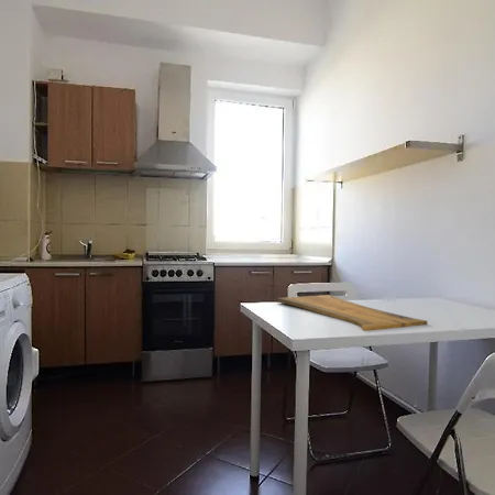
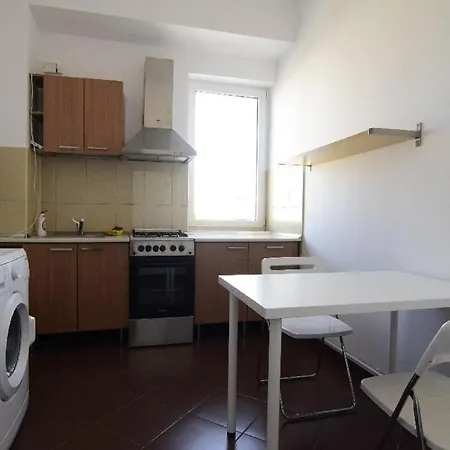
- cutting board [276,294,429,332]
